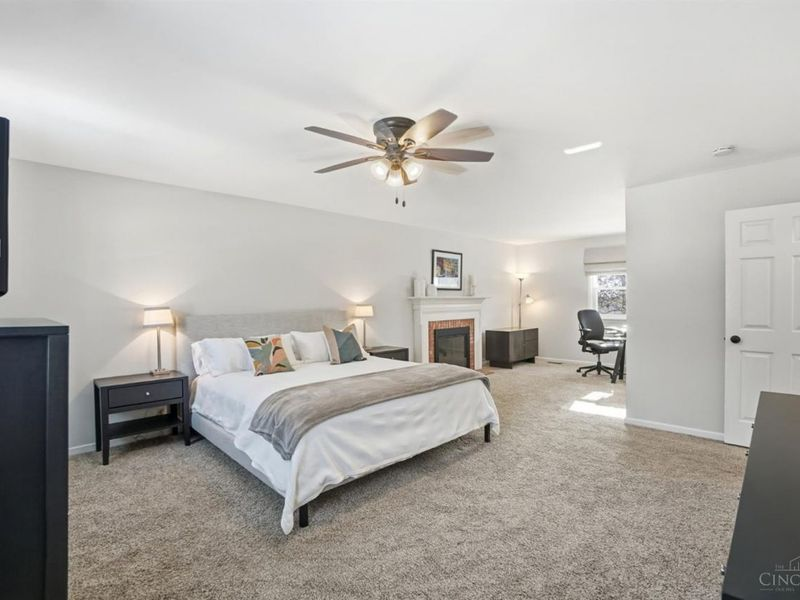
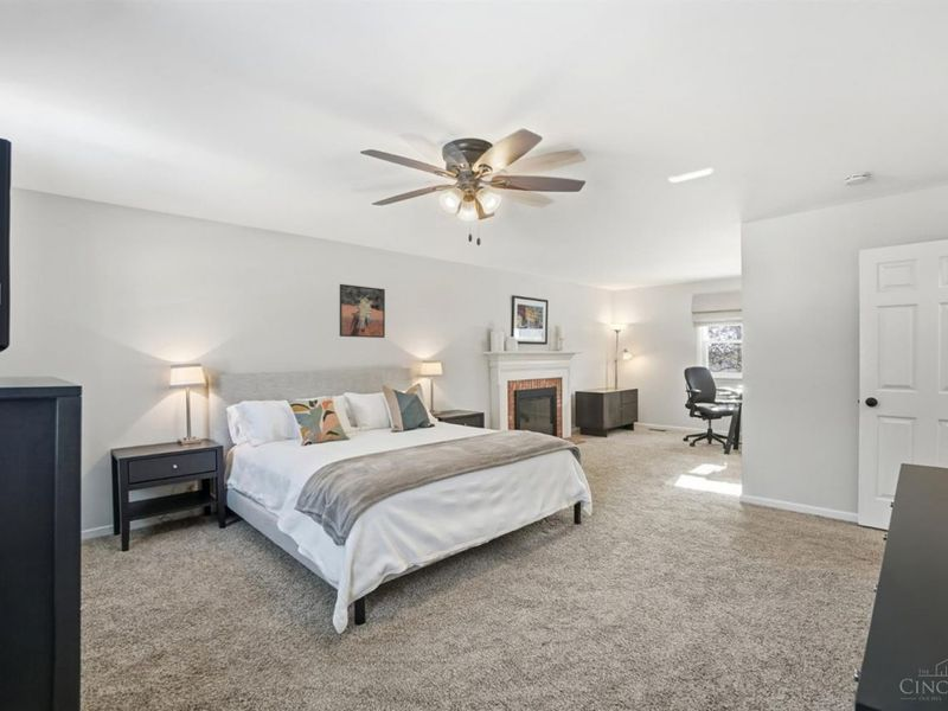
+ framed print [339,283,386,339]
